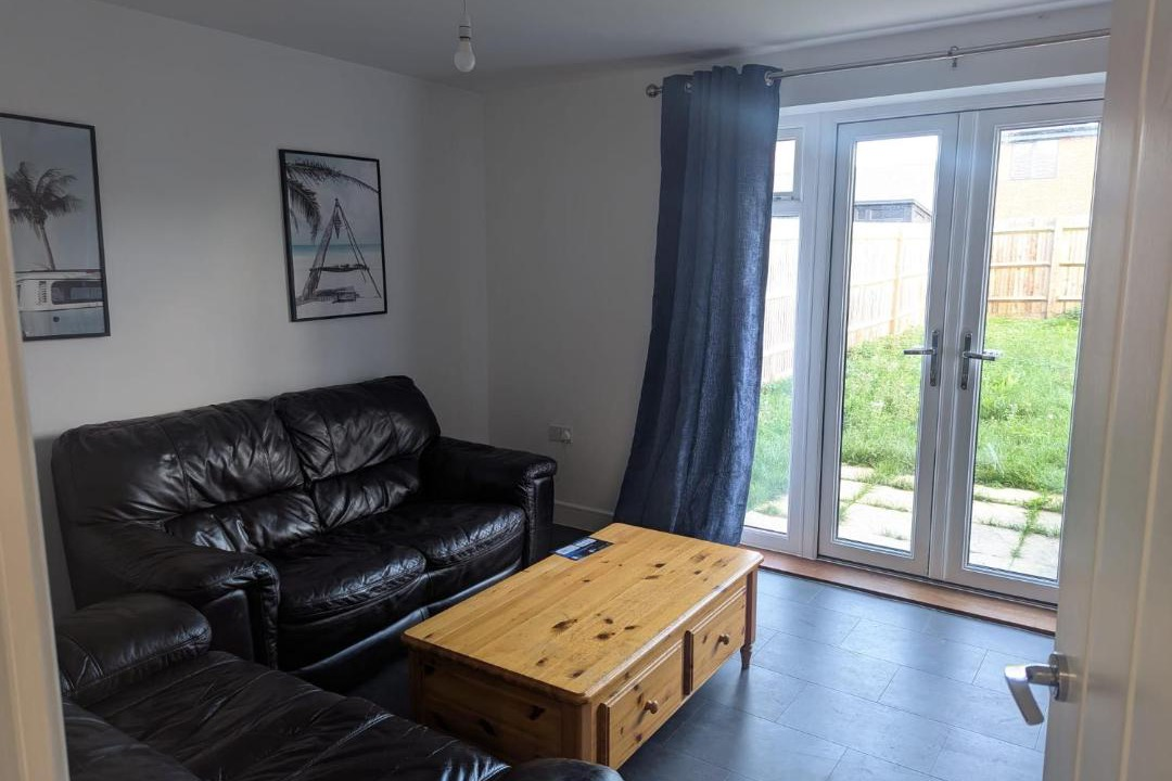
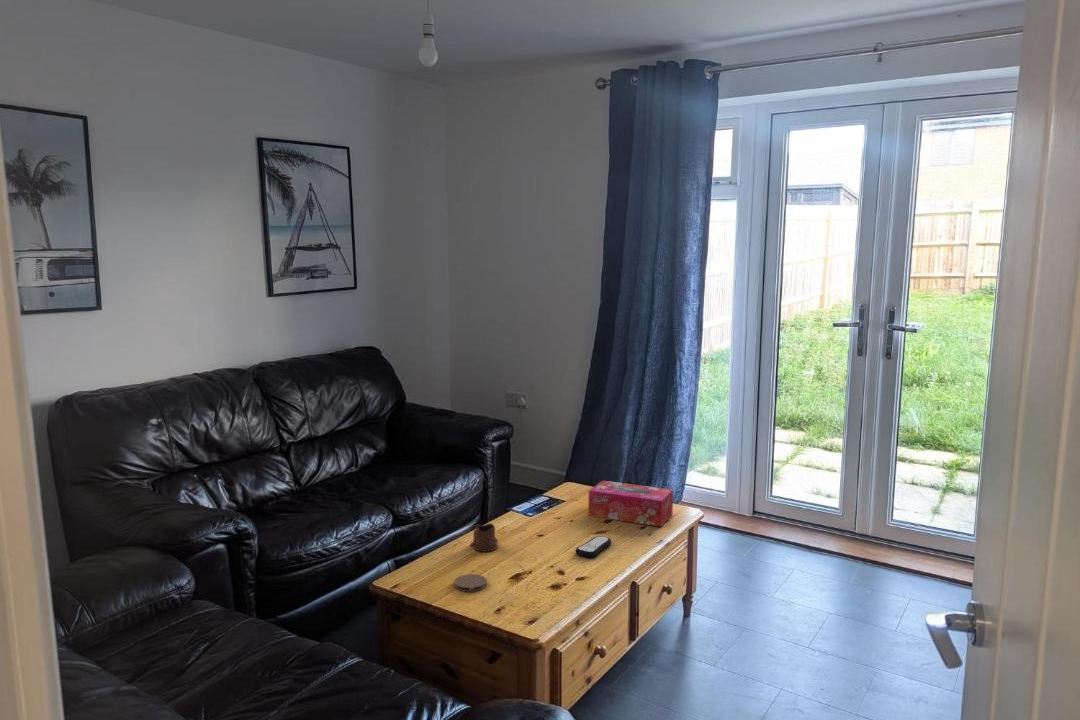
+ coaster [453,573,488,593]
+ mug [469,522,499,552]
+ tissue box [587,480,674,528]
+ remote control [575,535,612,558]
